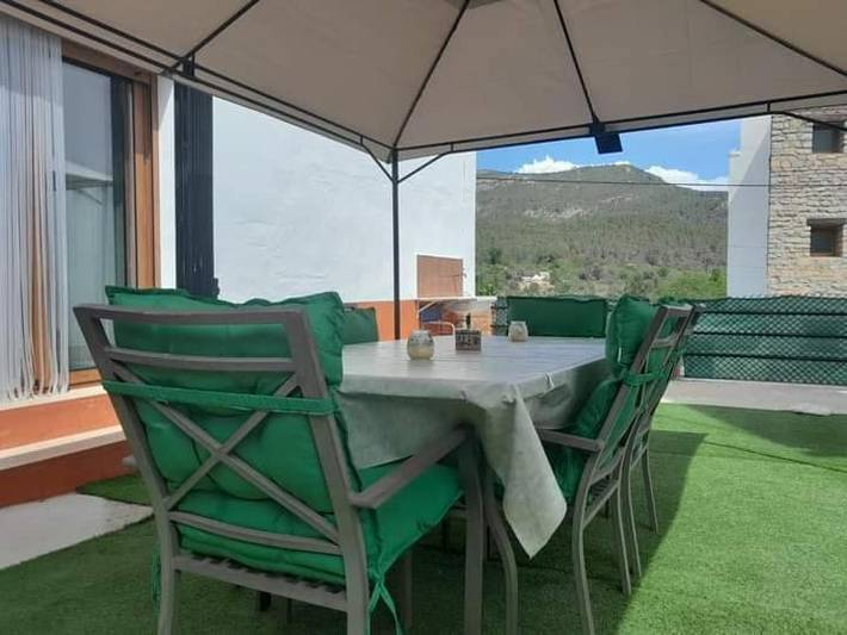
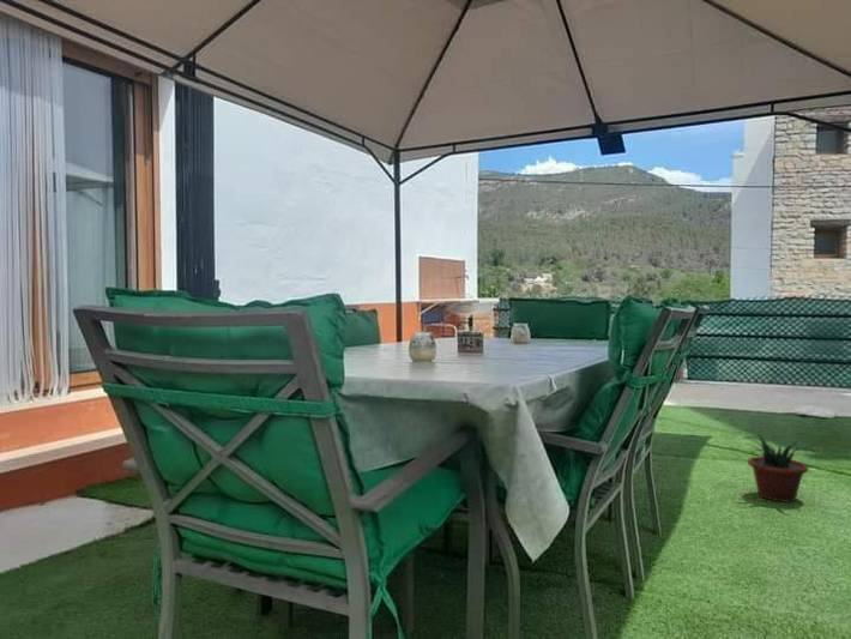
+ potted plant [741,430,815,504]
